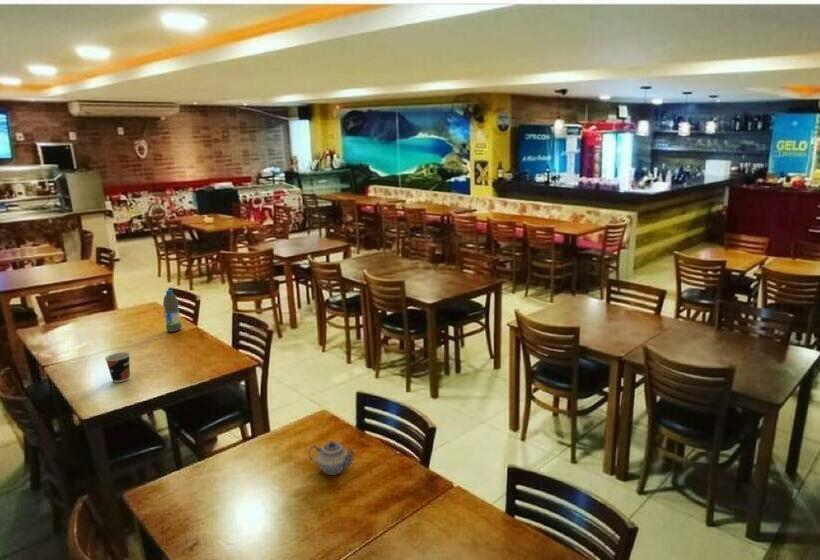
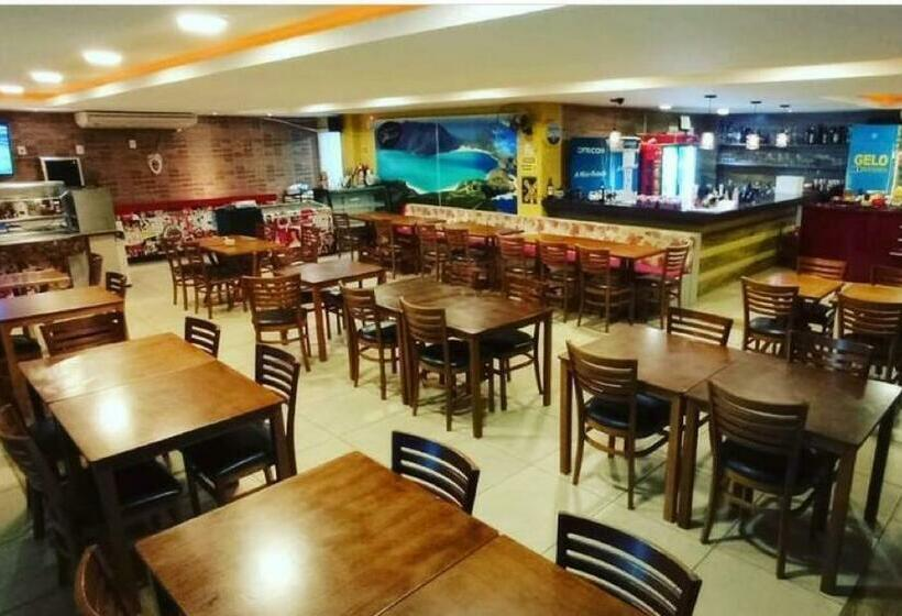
- cup [104,351,131,383]
- water bottle [162,289,183,333]
- teapot [308,441,357,476]
